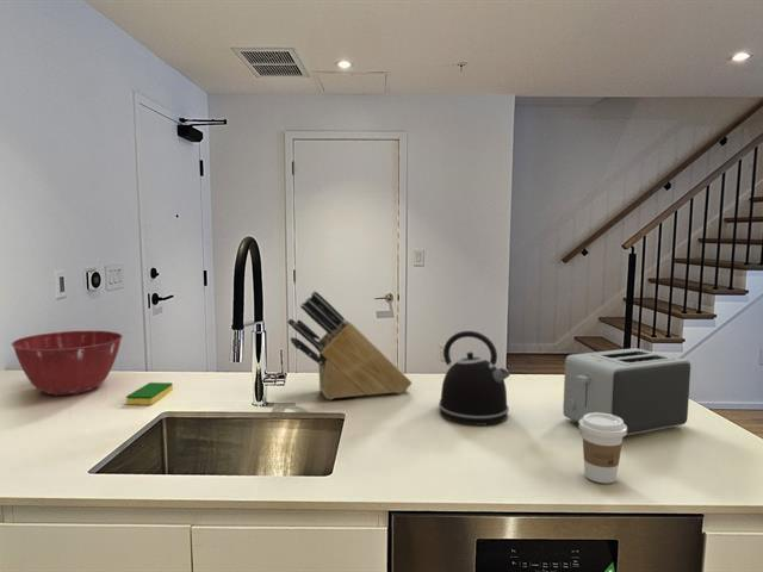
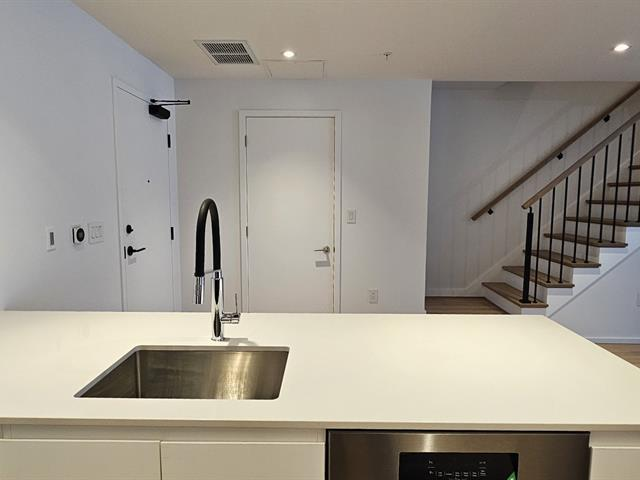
- coffee cup [578,412,627,485]
- mixing bowl [11,330,124,397]
- dish sponge [125,381,174,406]
- knife block [286,290,412,400]
- toaster [562,347,691,436]
- kettle [438,330,511,427]
